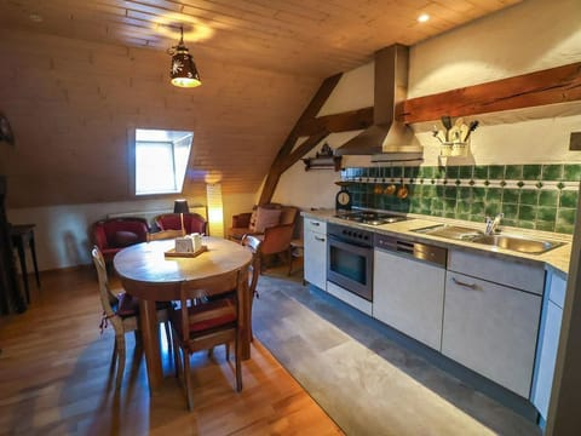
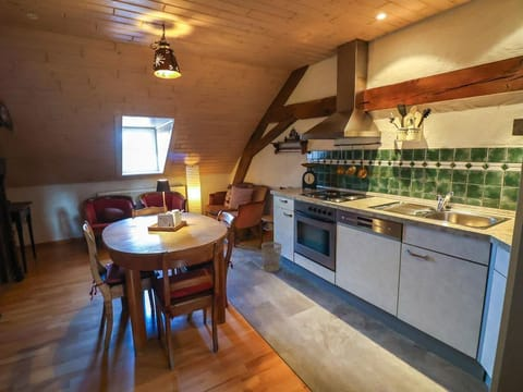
+ wastebasket [260,241,282,273]
